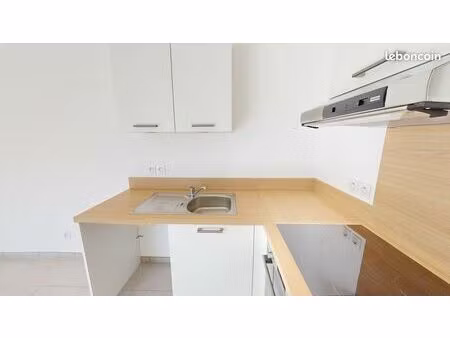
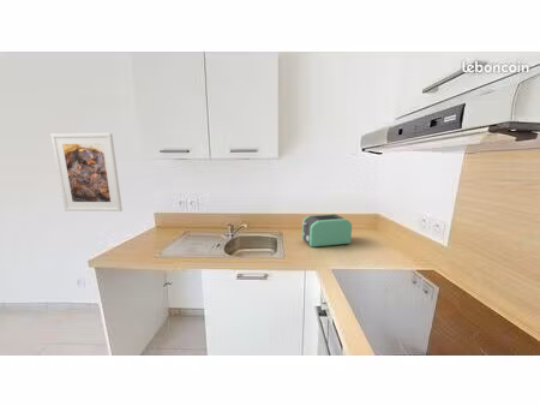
+ toaster [301,213,353,249]
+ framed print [50,132,124,213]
